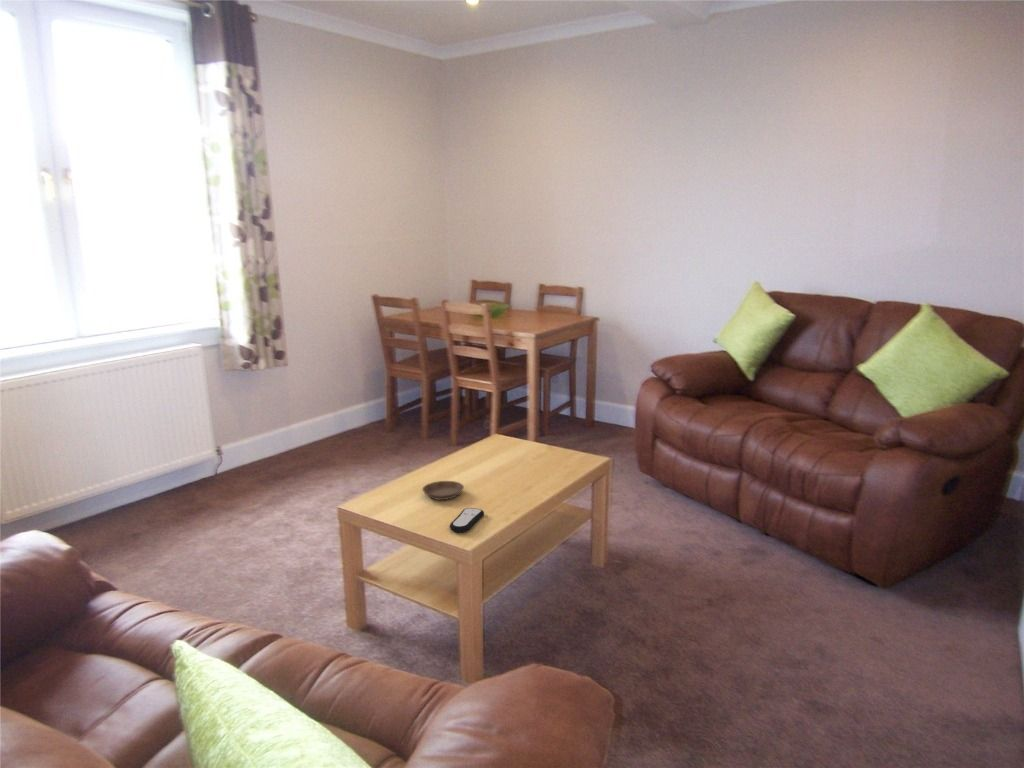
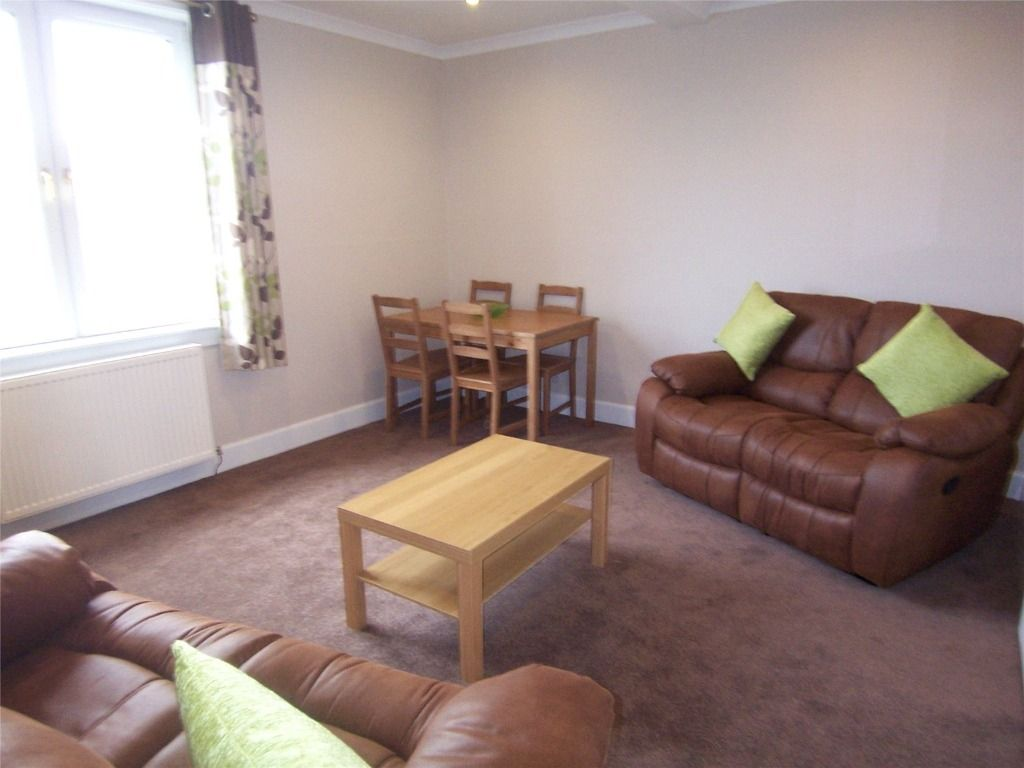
- remote control [449,507,485,533]
- saucer [421,480,465,501]
